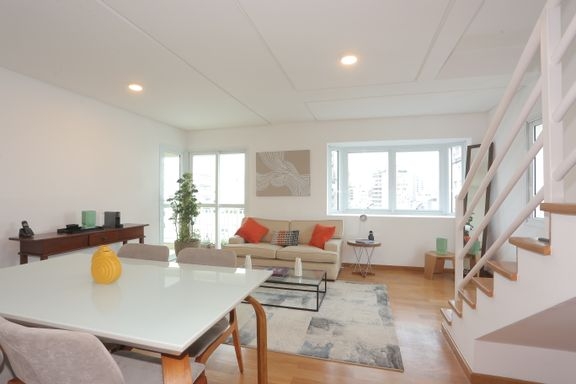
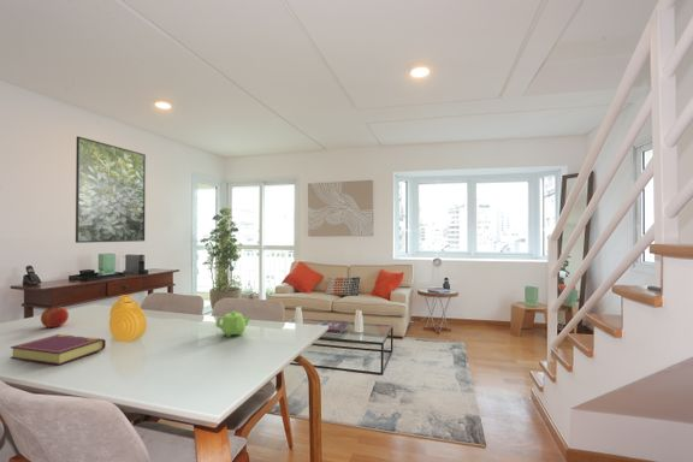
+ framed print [75,135,147,244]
+ fruit [40,304,70,328]
+ teapot [214,310,253,338]
+ book [10,333,107,366]
